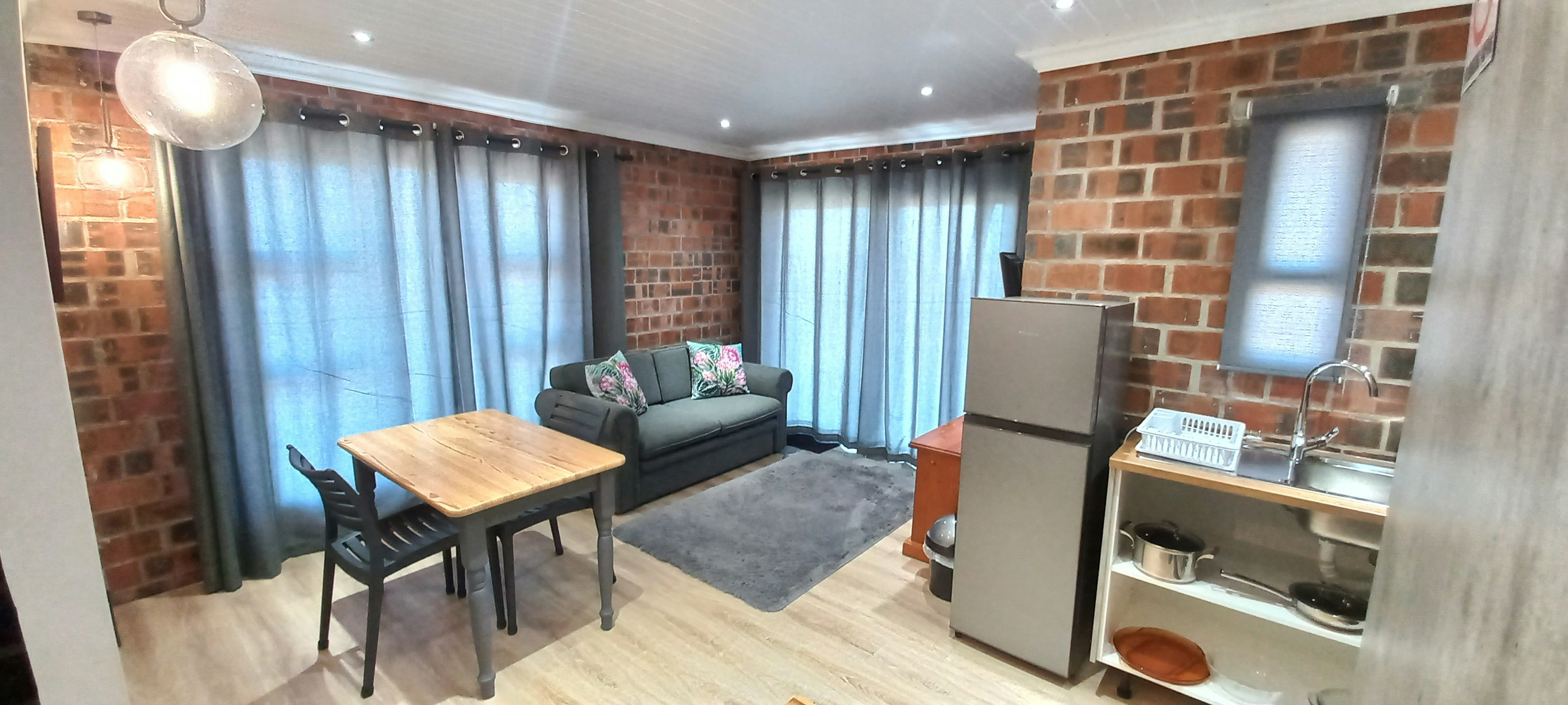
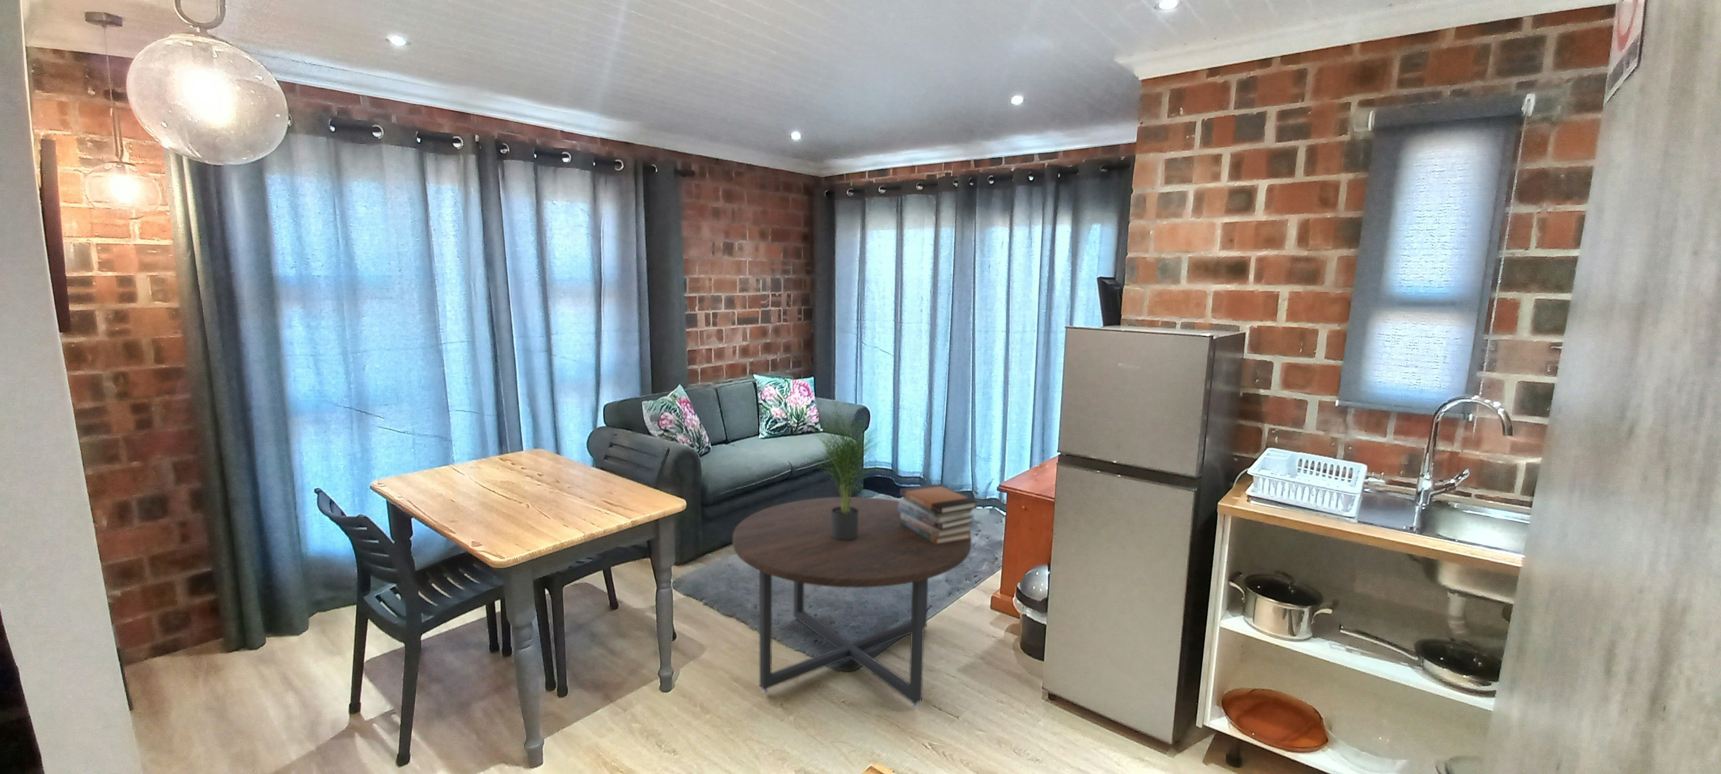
+ book stack [899,483,978,545]
+ potted plant [802,401,885,540]
+ coffee table [732,496,971,708]
